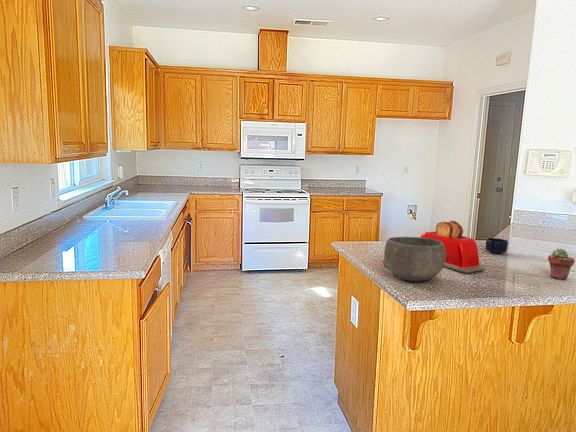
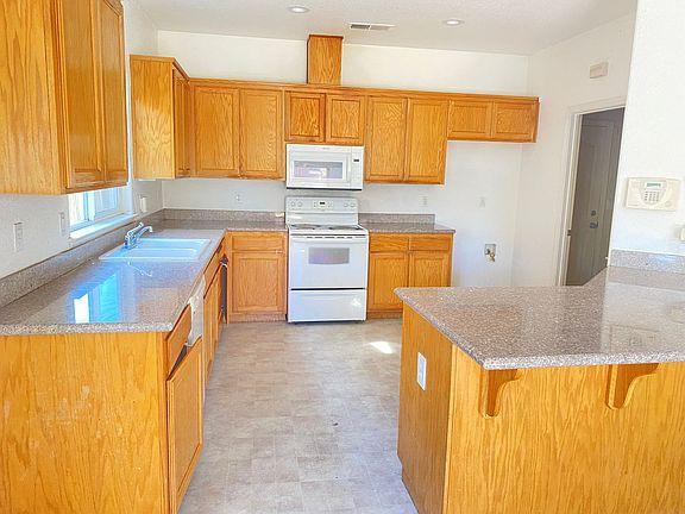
- toaster [420,220,486,274]
- mug [485,237,509,255]
- bowl [382,236,446,282]
- potted succulent [547,248,576,281]
